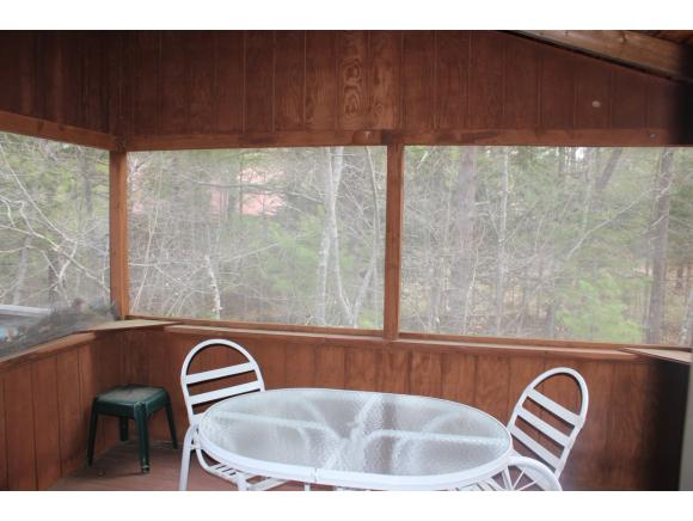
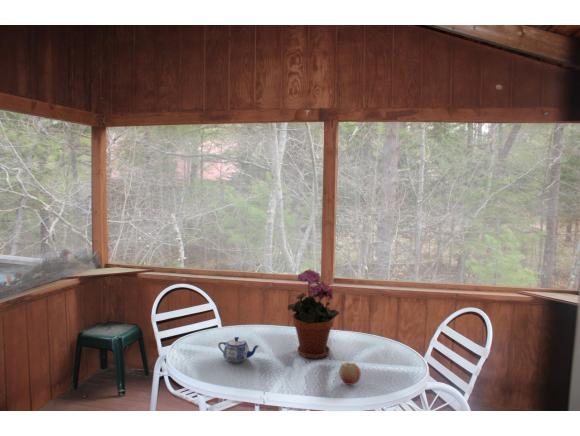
+ teapot [217,336,260,363]
+ fruit [338,362,362,386]
+ potted plant [286,268,341,360]
